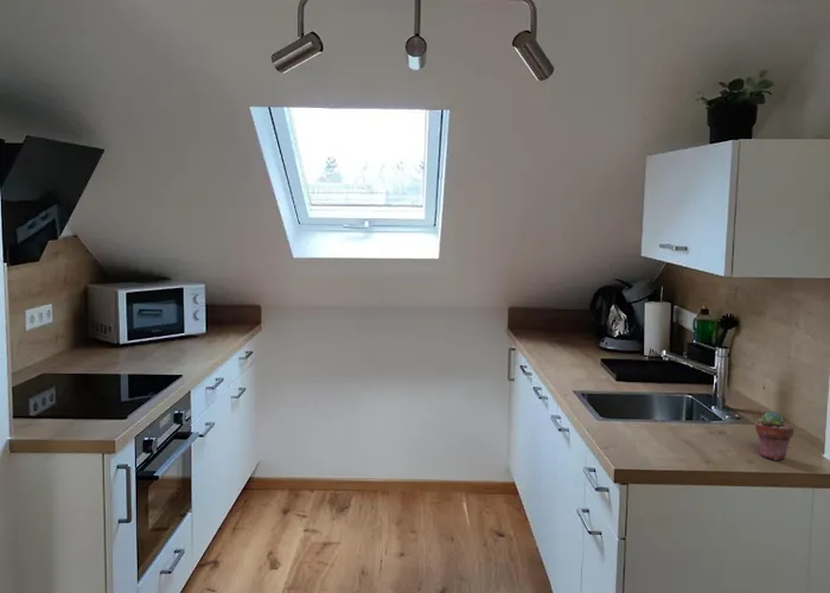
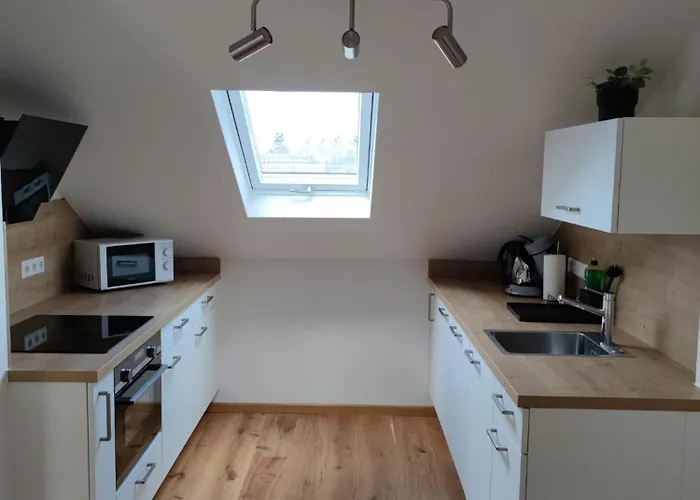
- potted succulent [754,410,794,461]
